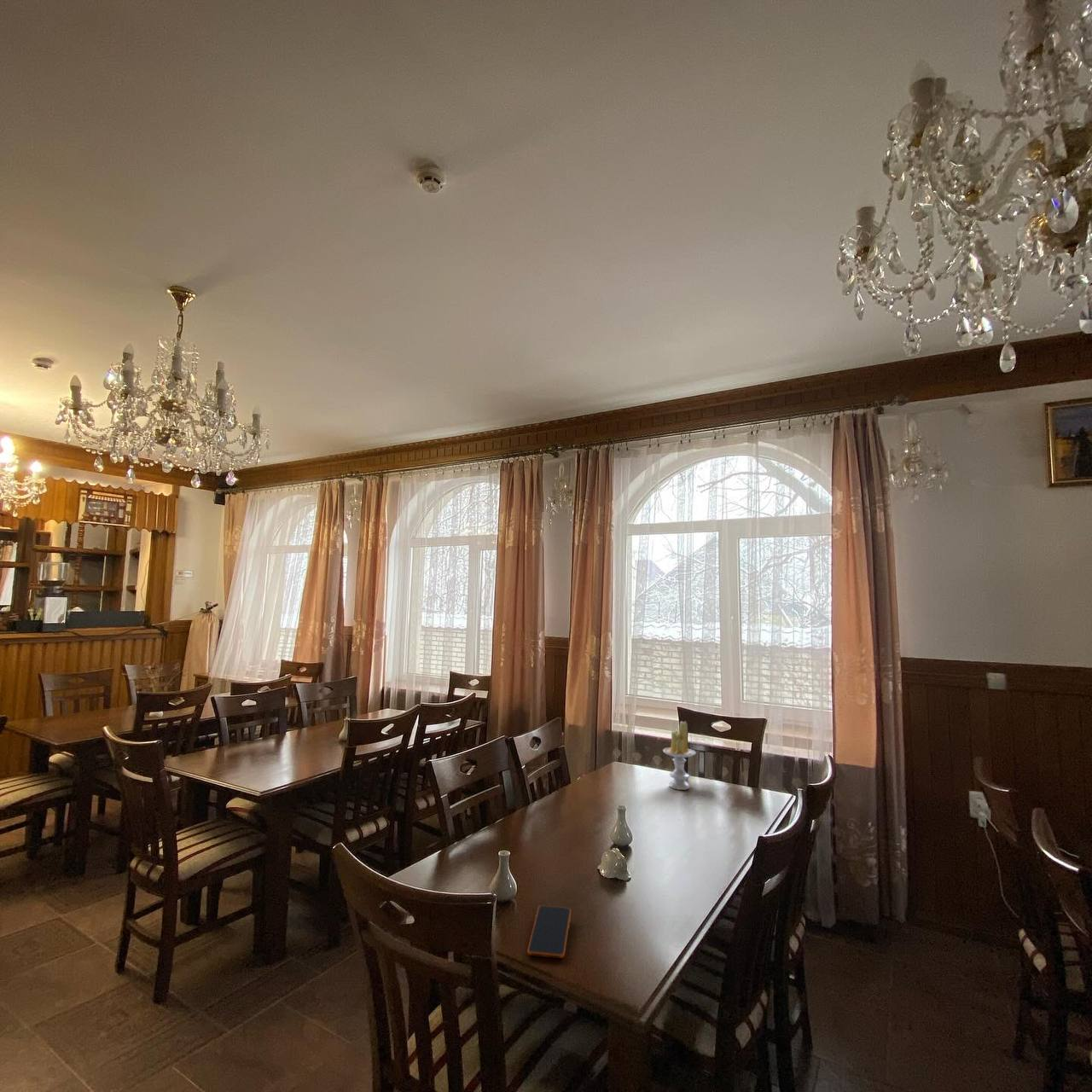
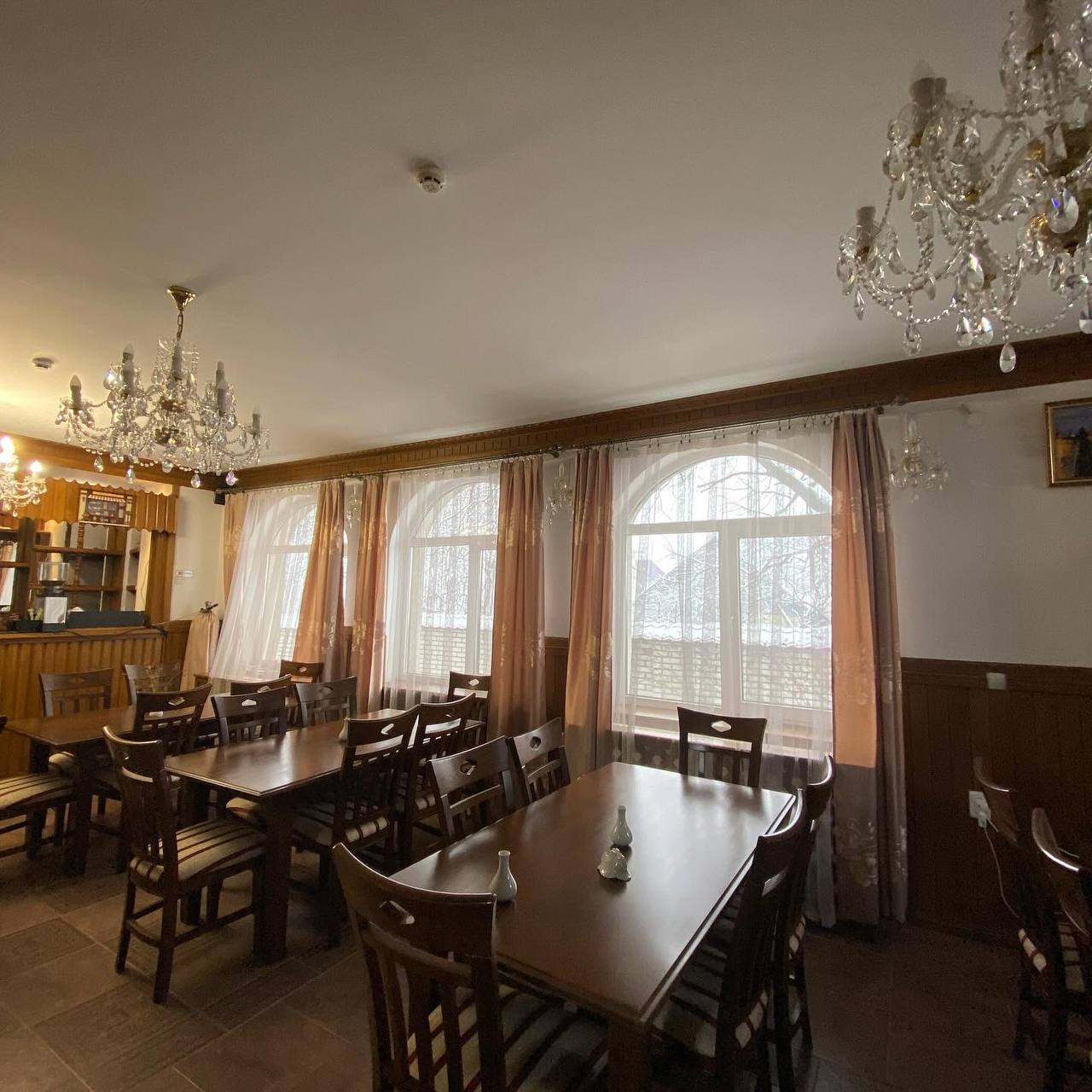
- smartphone [526,905,572,959]
- candle [662,721,697,791]
